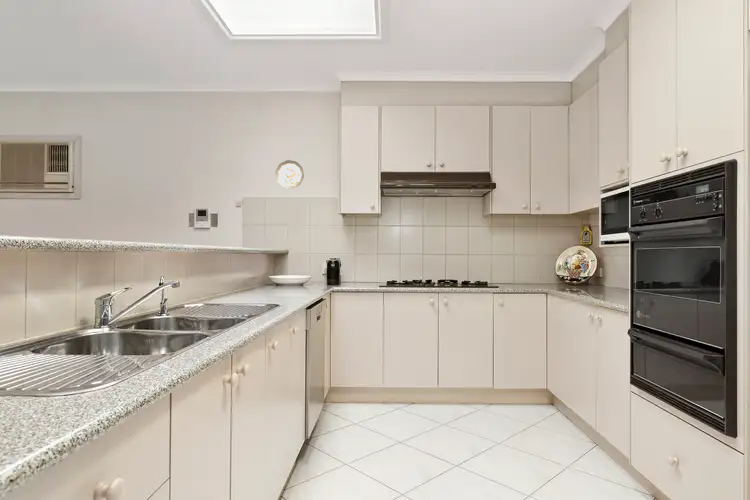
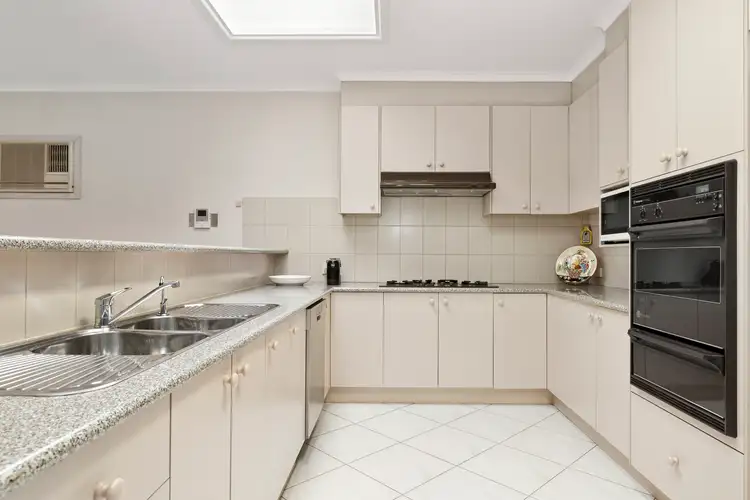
- decorative plate [274,159,305,190]
